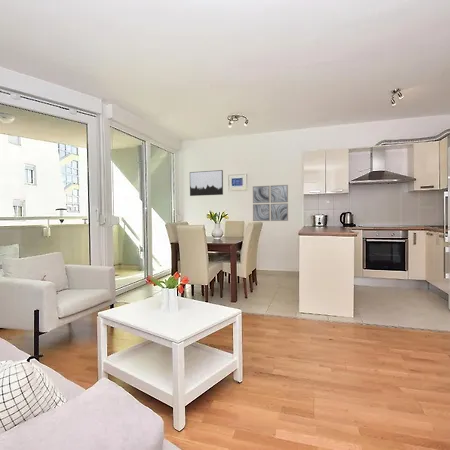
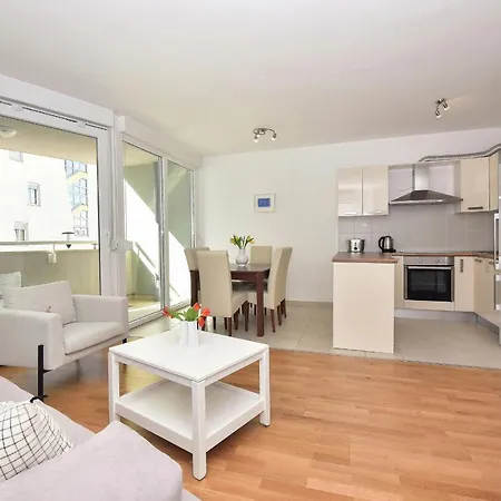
- wall art [189,169,224,197]
- wall art [252,184,289,222]
